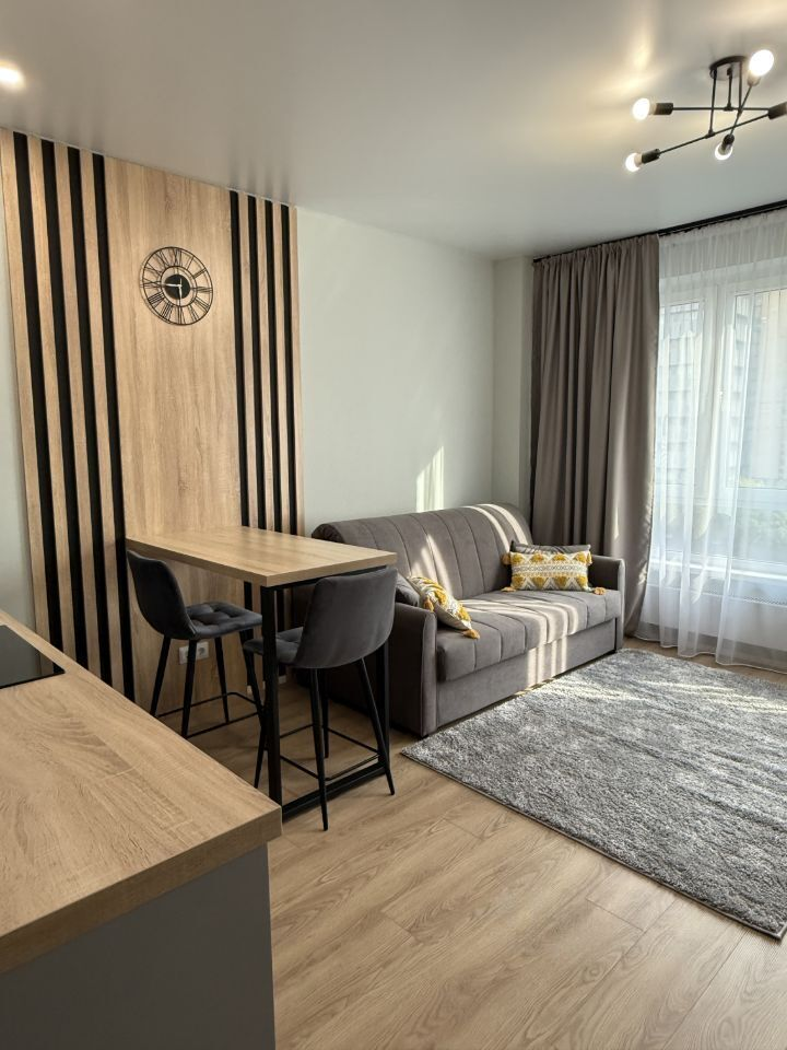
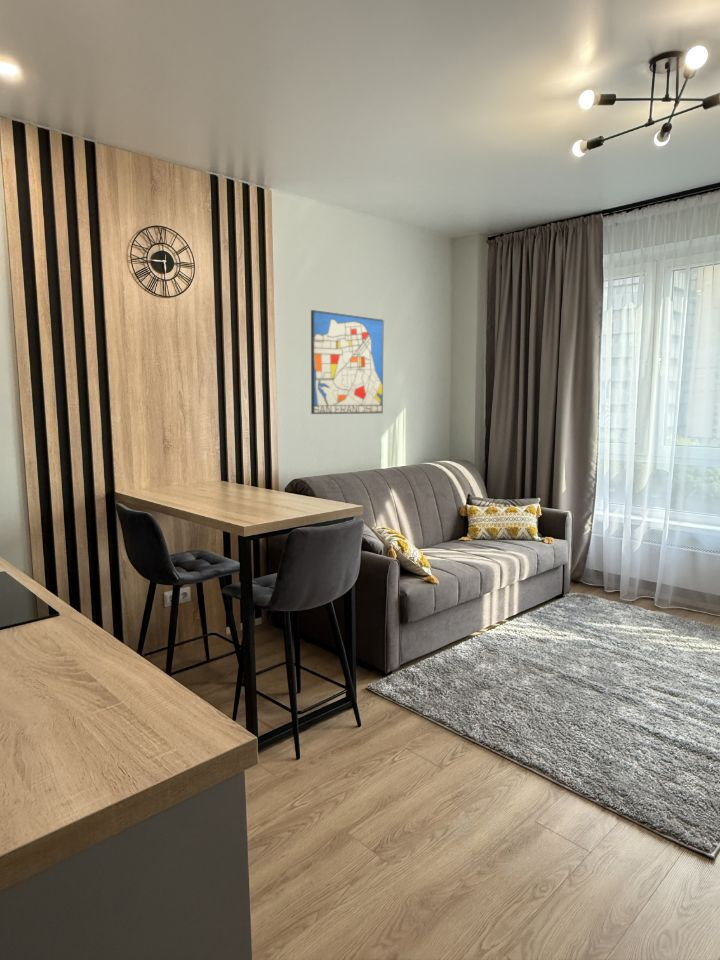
+ wall art [310,309,385,415]
